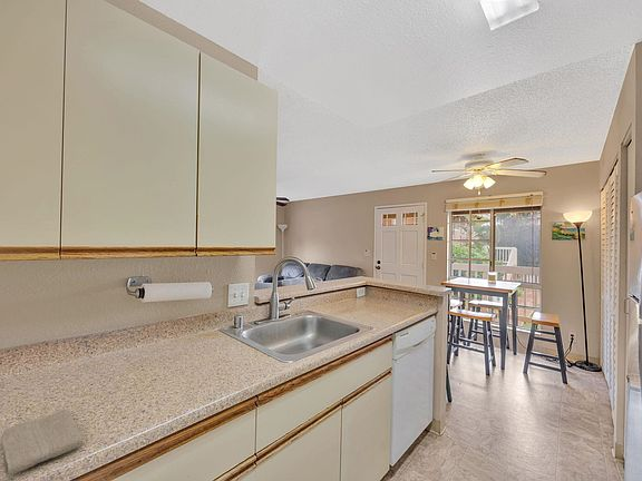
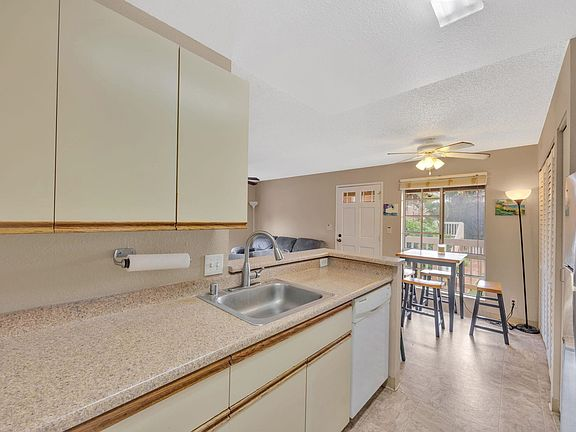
- washcloth [1,409,85,477]
